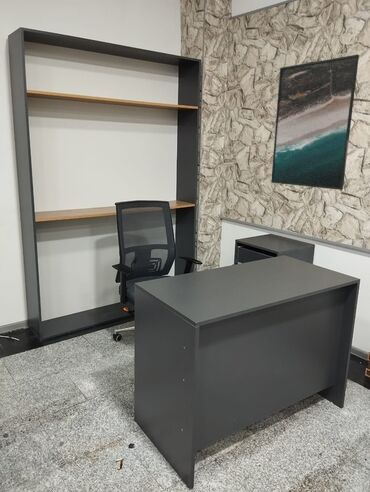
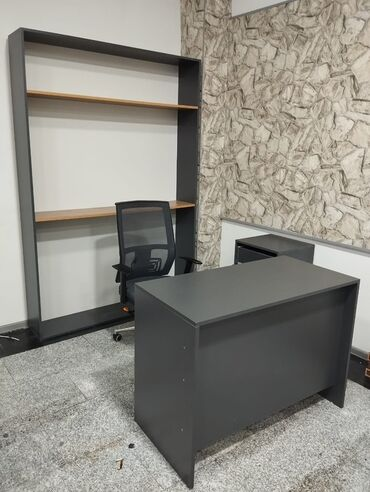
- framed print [270,53,360,191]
